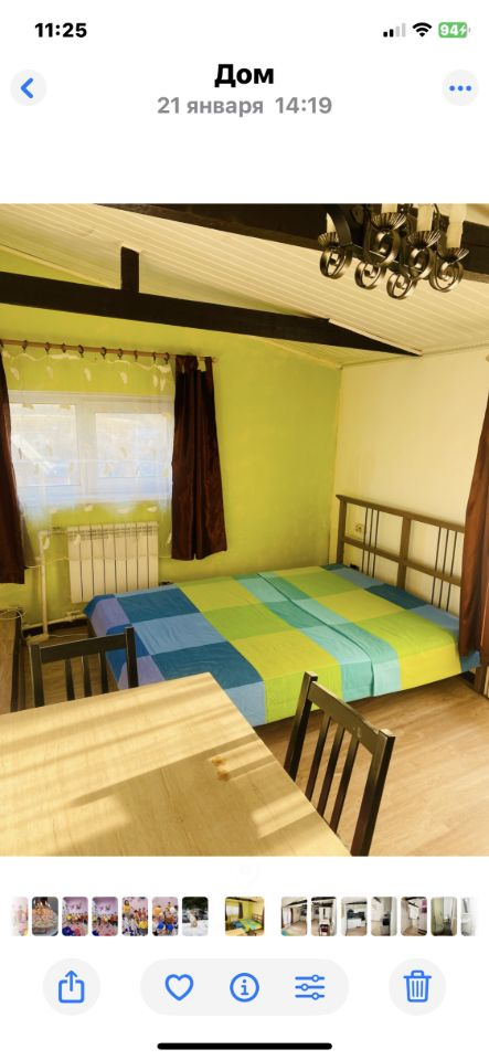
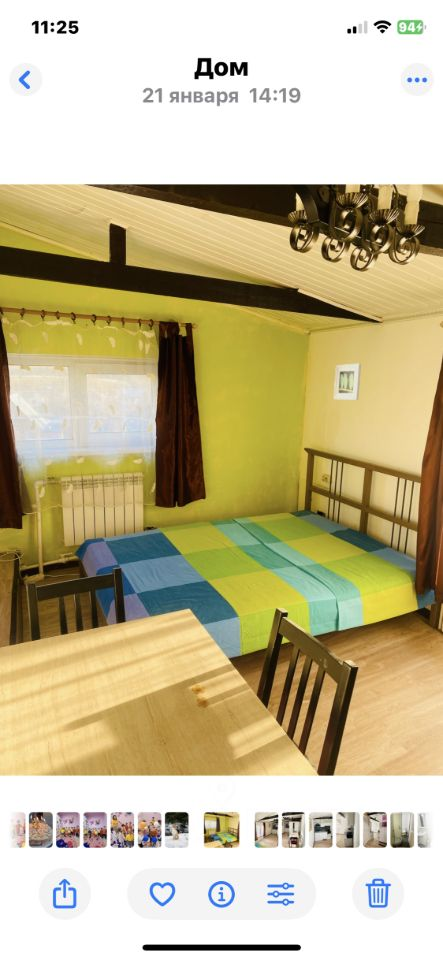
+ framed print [333,363,362,401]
